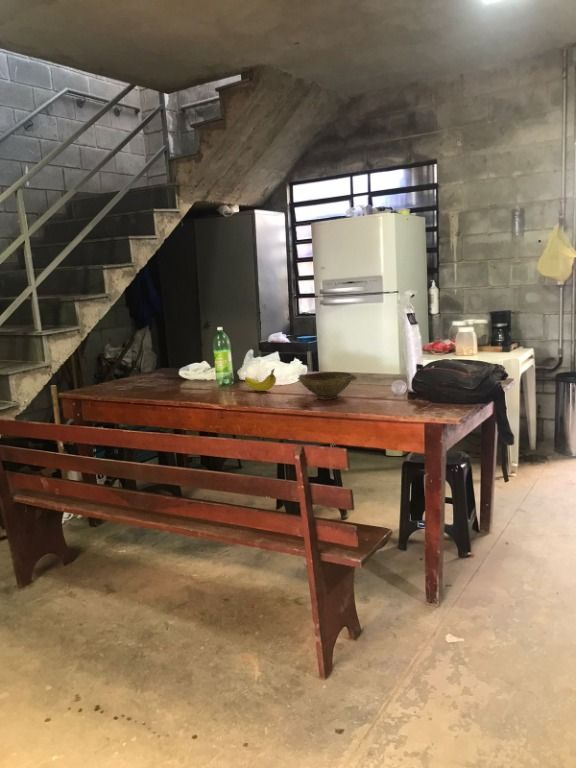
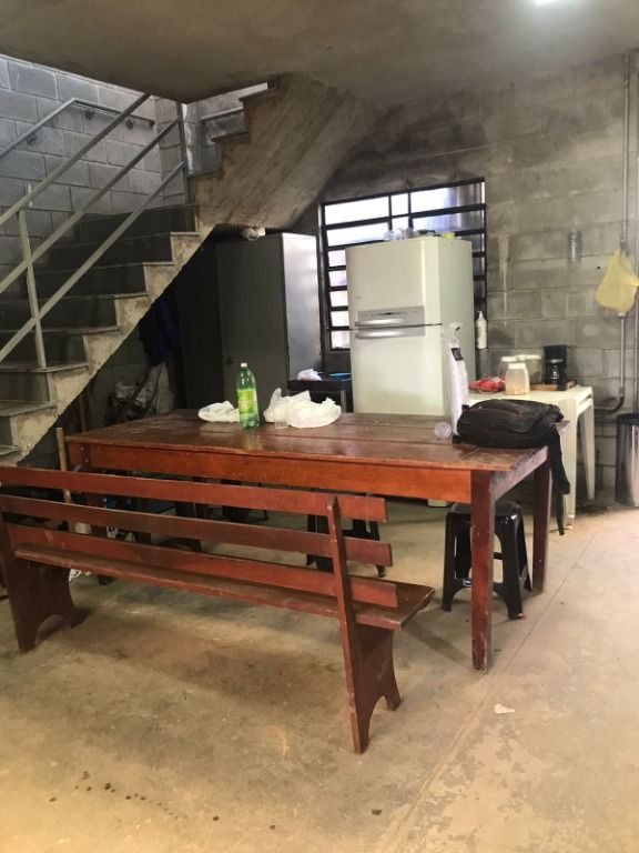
- bowl [296,371,358,401]
- fruit [244,367,277,392]
